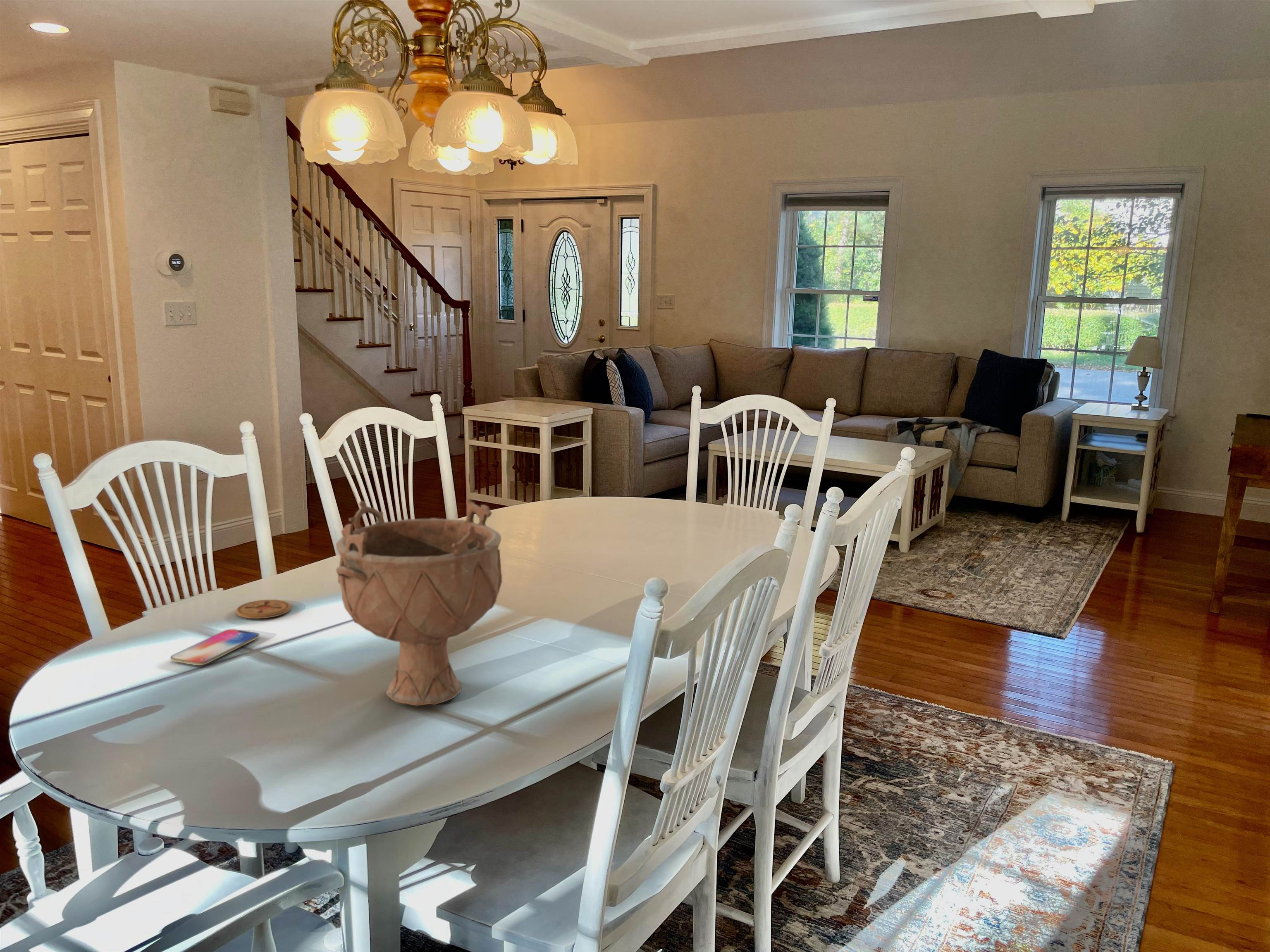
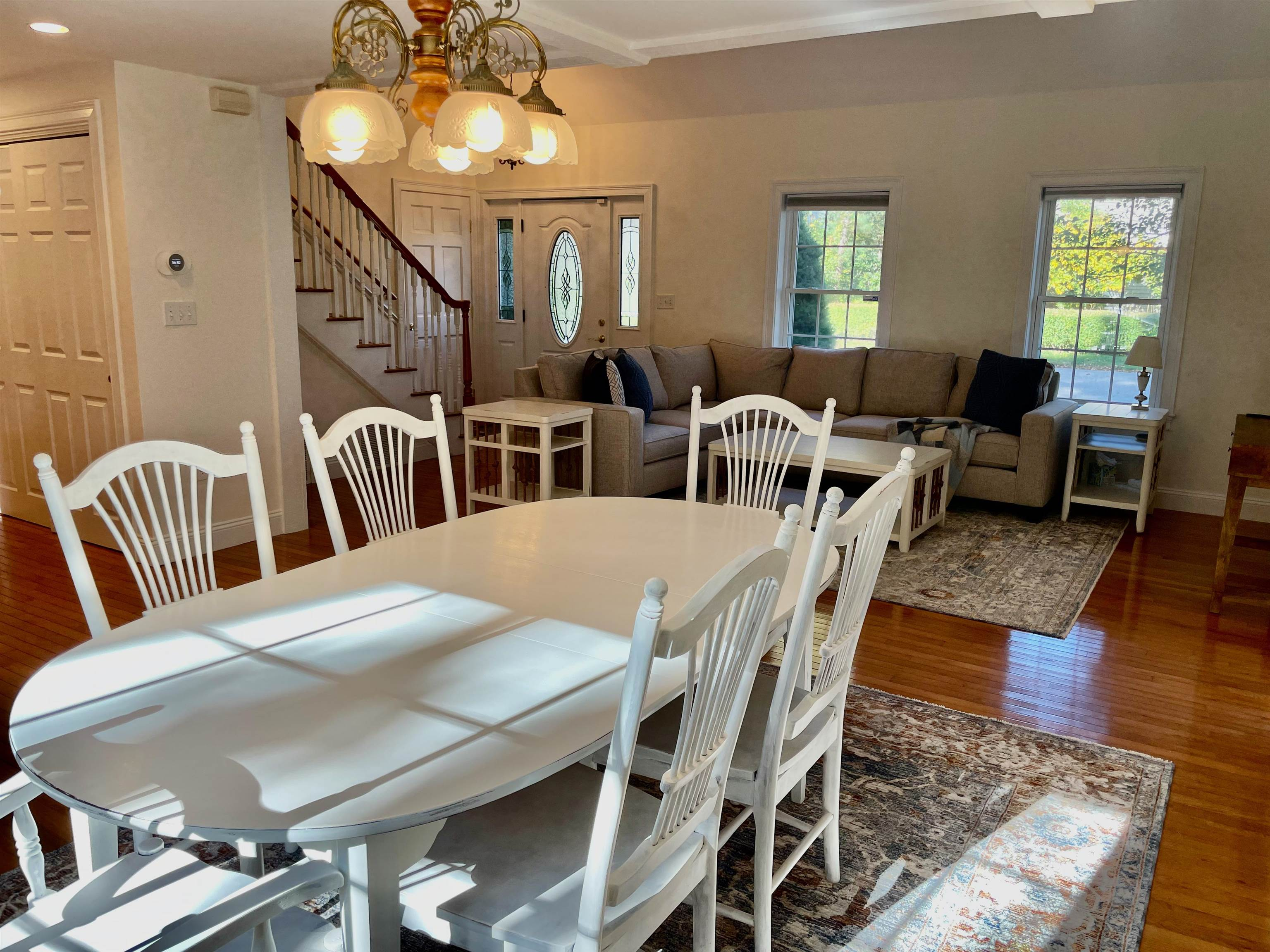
- decorative bowl [335,498,503,706]
- coaster [236,599,291,619]
- smartphone [170,629,260,666]
